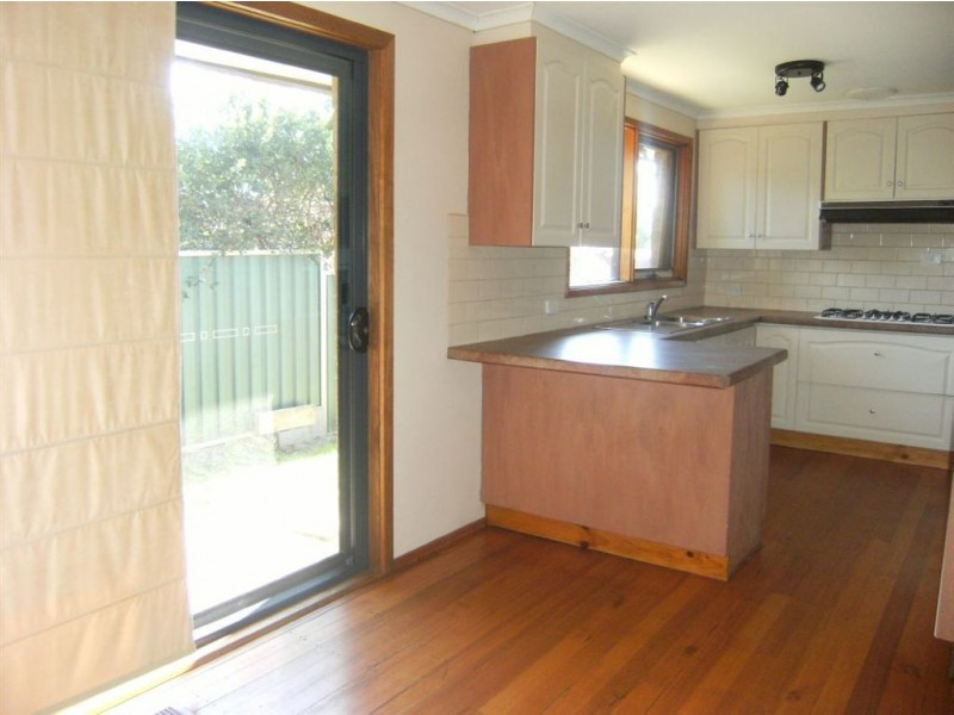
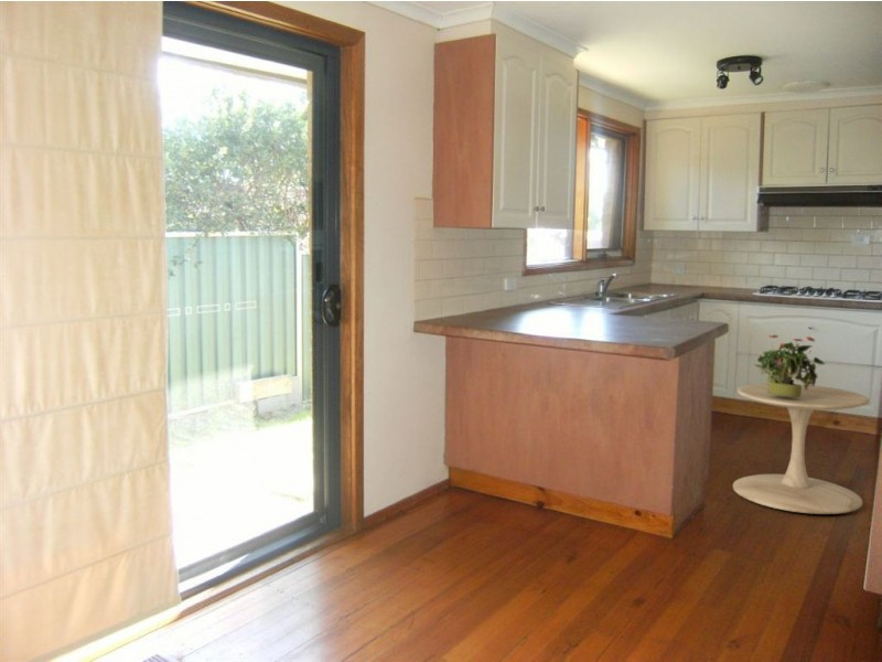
+ potted plant [753,332,827,397]
+ side table [732,383,870,515]
